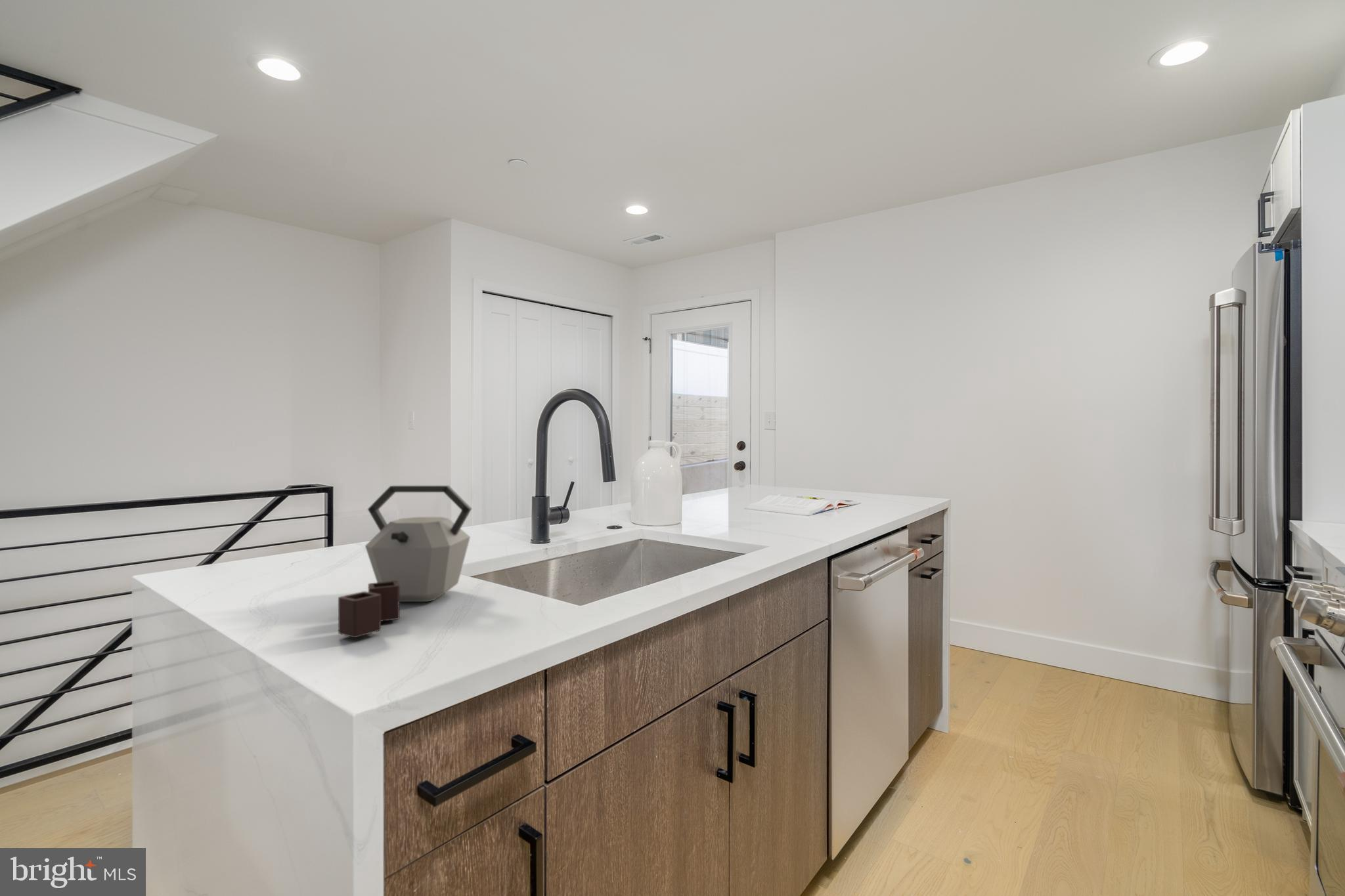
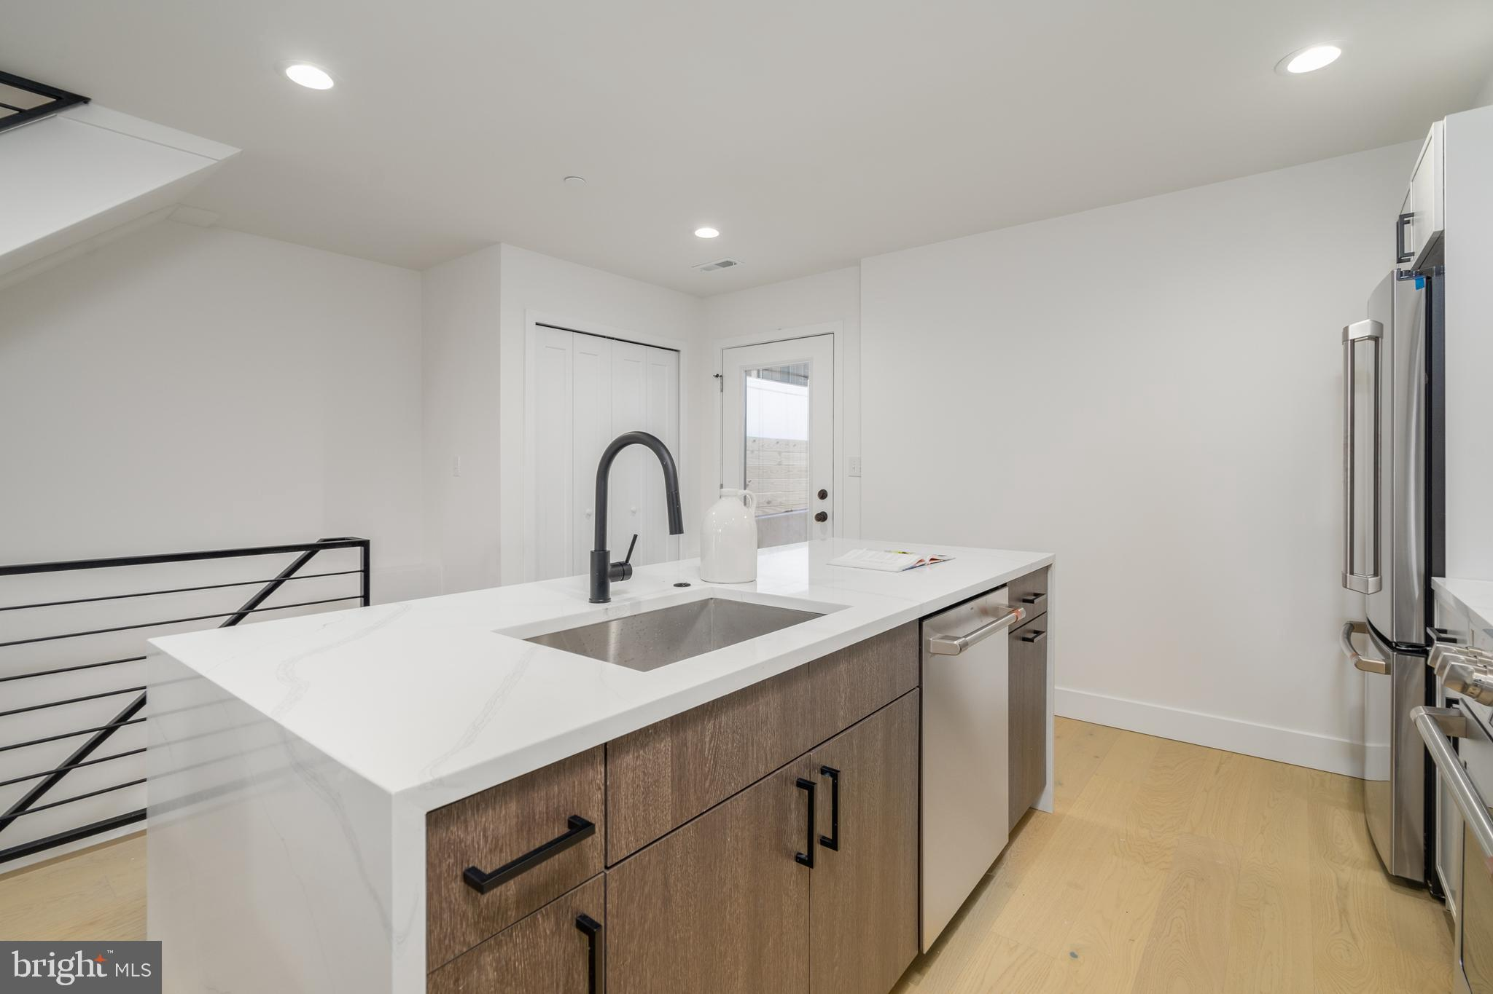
- kettle [338,485,473,638]
